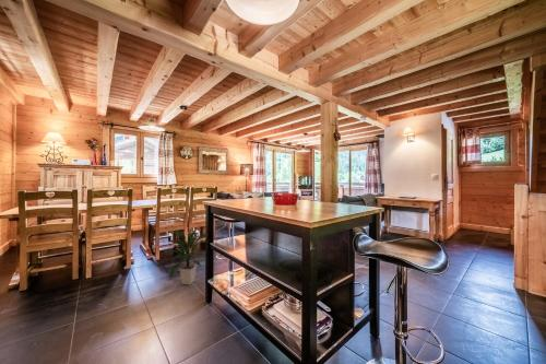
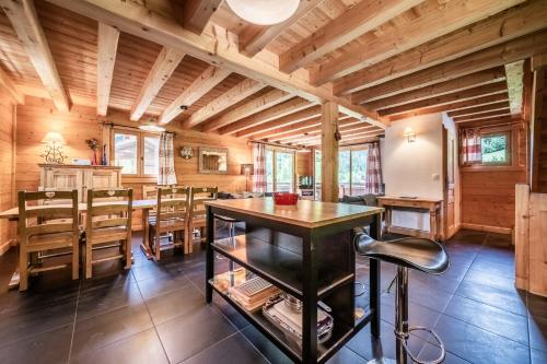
- indoor plant [167,226,206,285]
